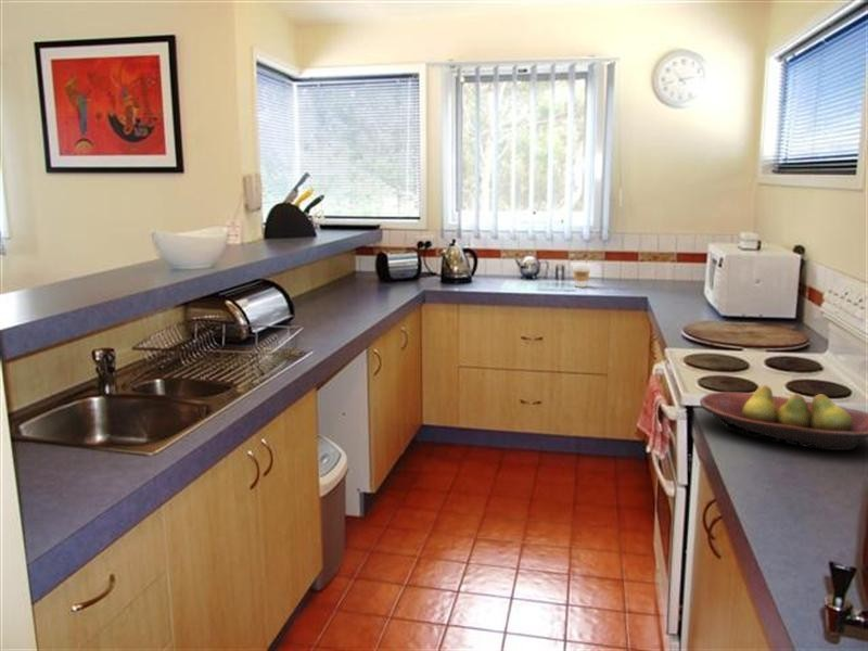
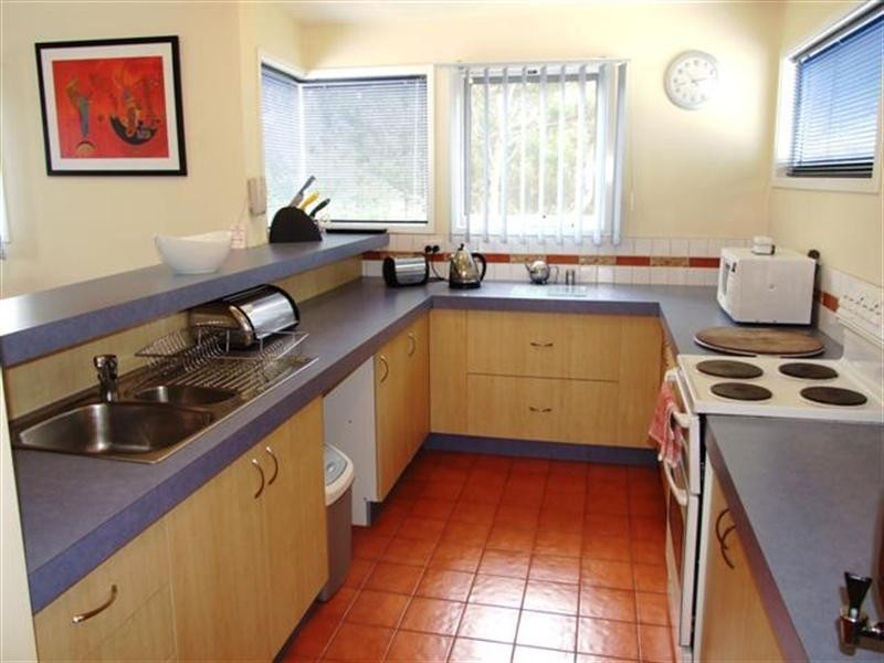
- fruit bowl [699,384,868,451]
- coffee cup [572,261,591,289]
